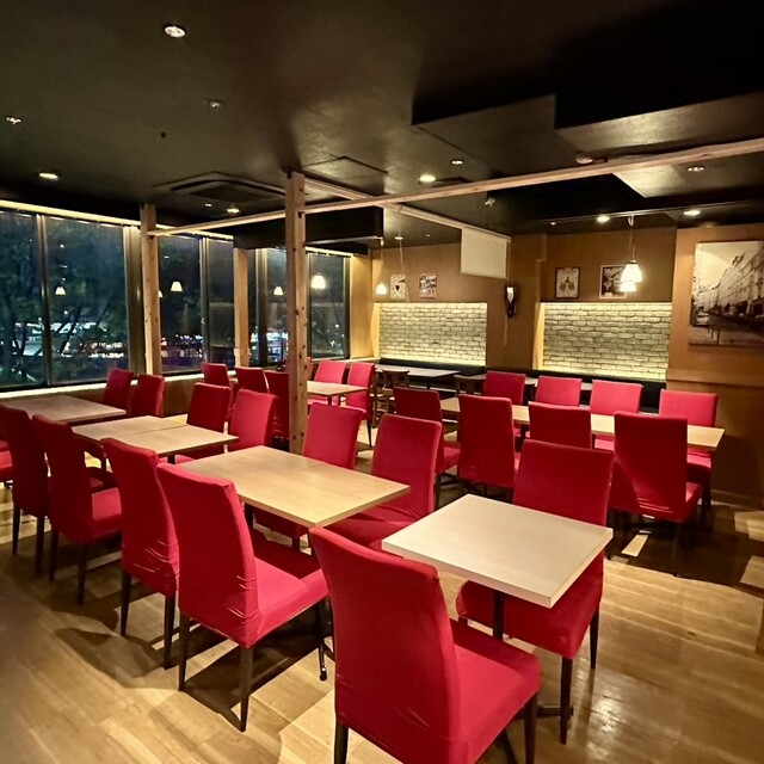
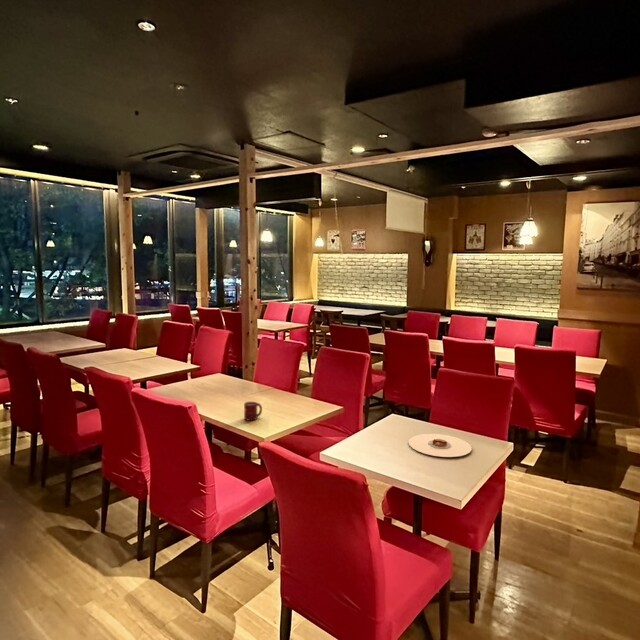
+ plate [407,433,473,458]
+ cup [243,401,263,422]
